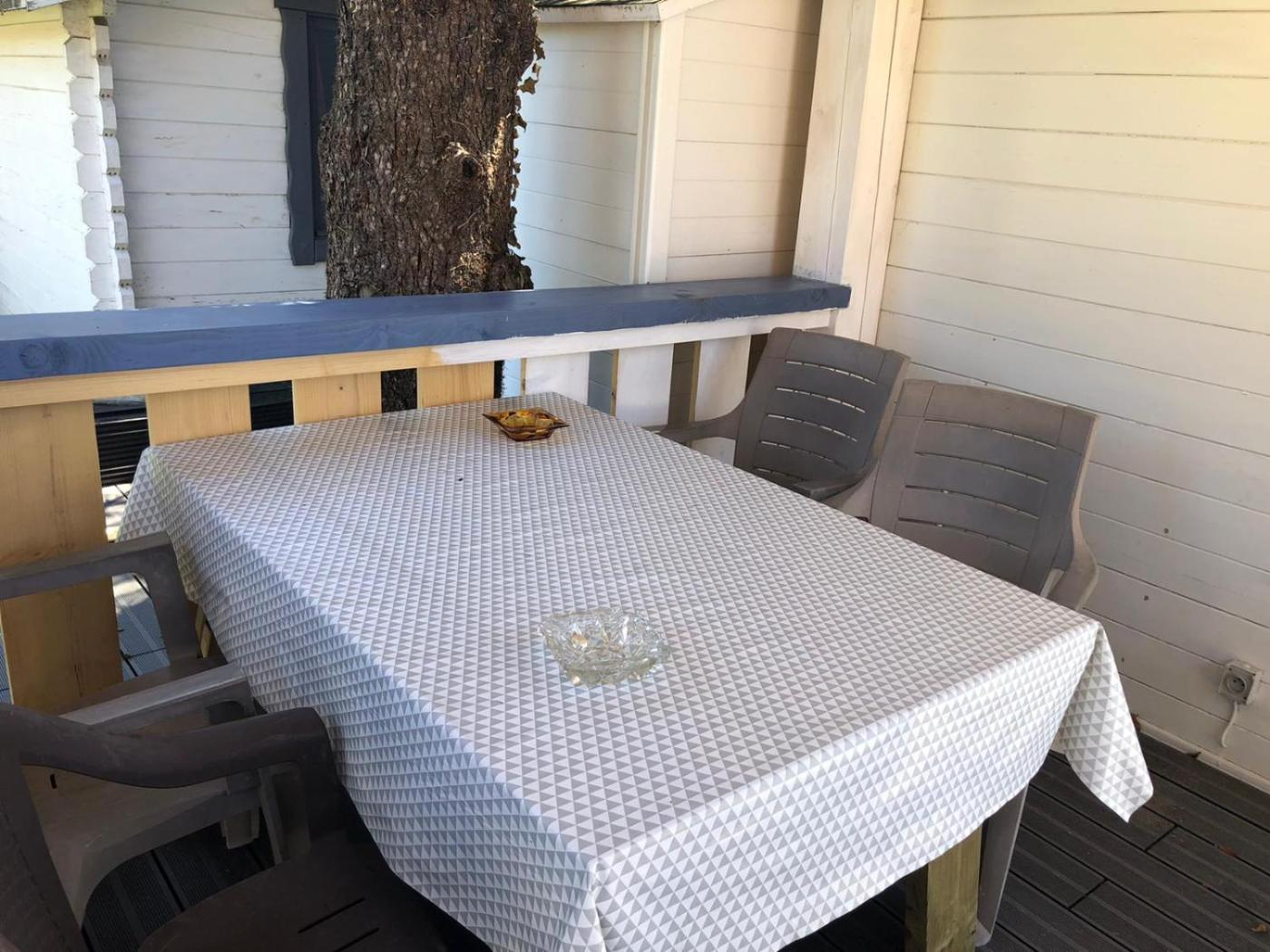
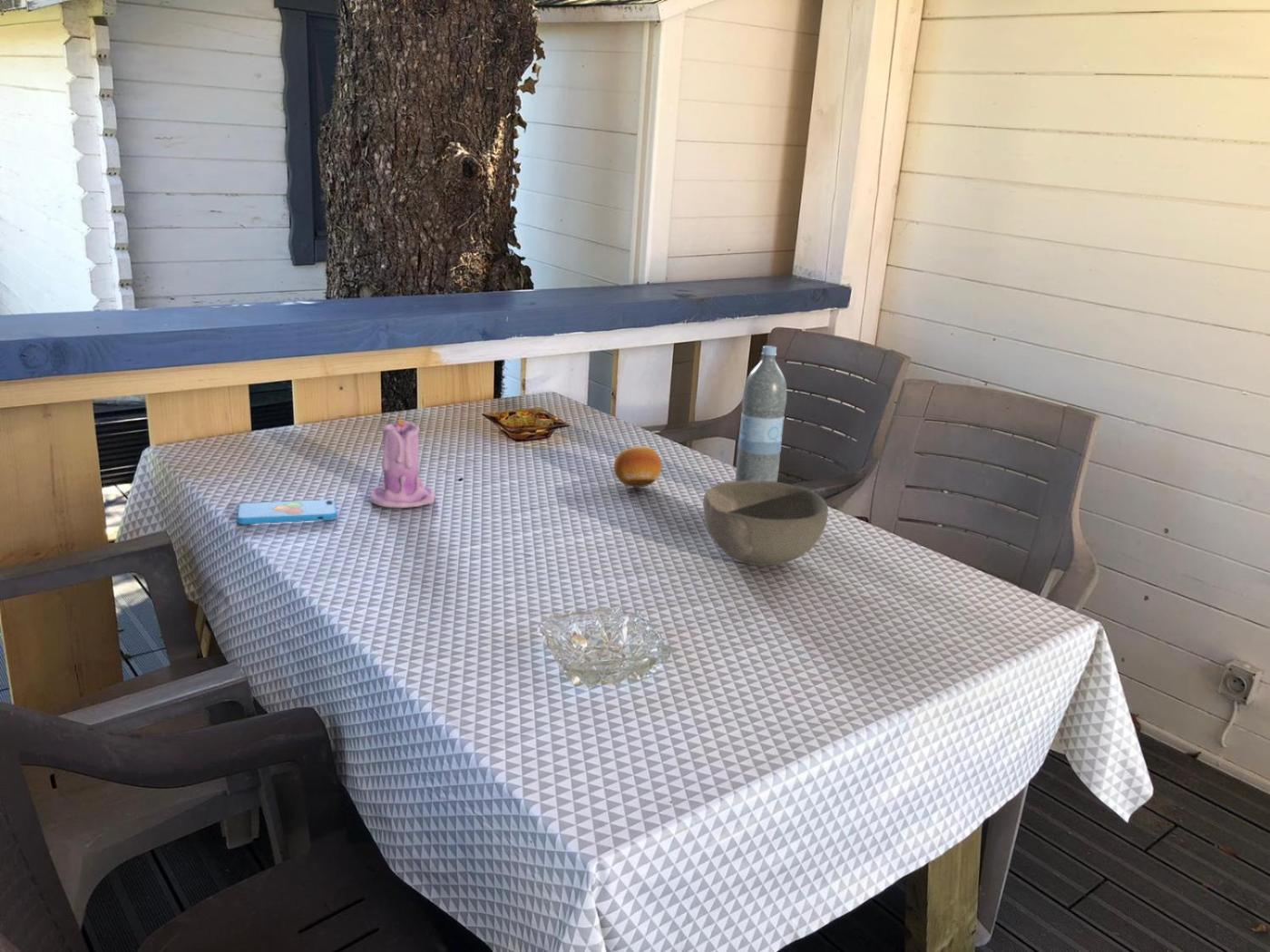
+ water bottle [735,345,787,482]
+ fruit [613,445,663,488]
+ candle [368,412,436,509]
+ bowl [702,481,829,567]
+ smartphone [236,499,337,525]
